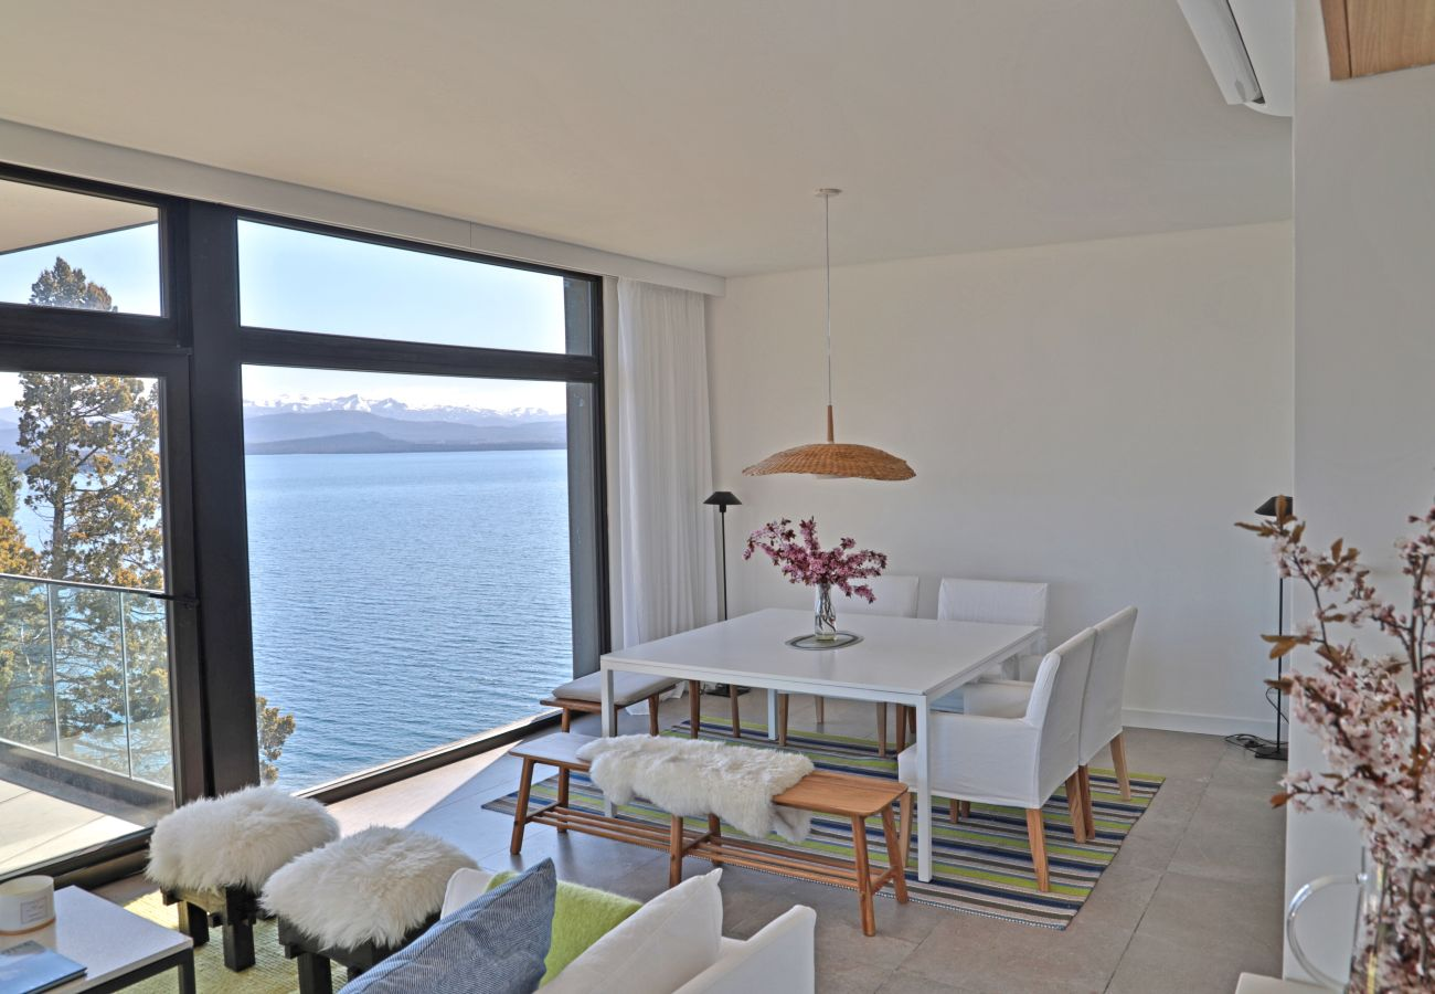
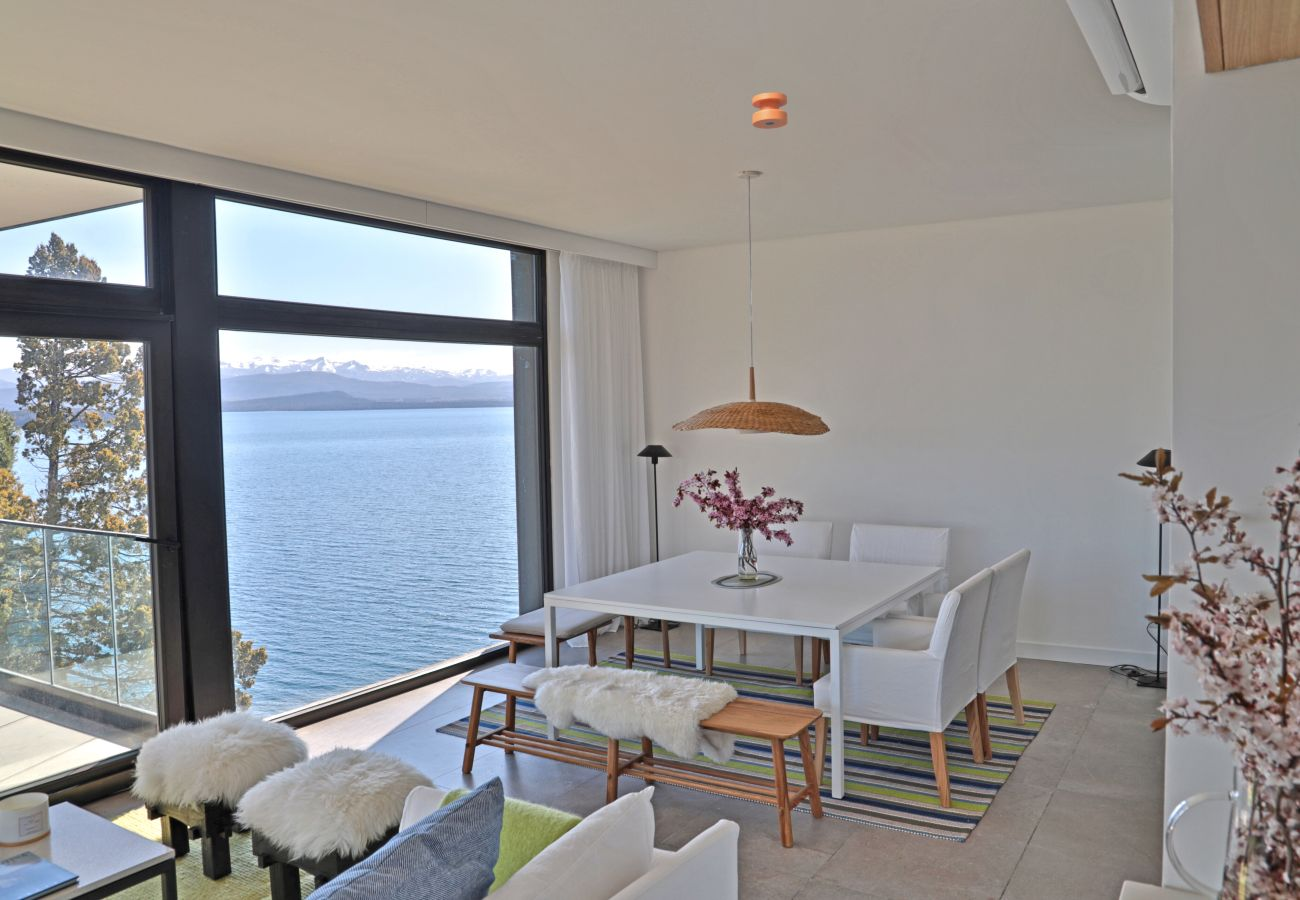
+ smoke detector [751,91,788,130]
